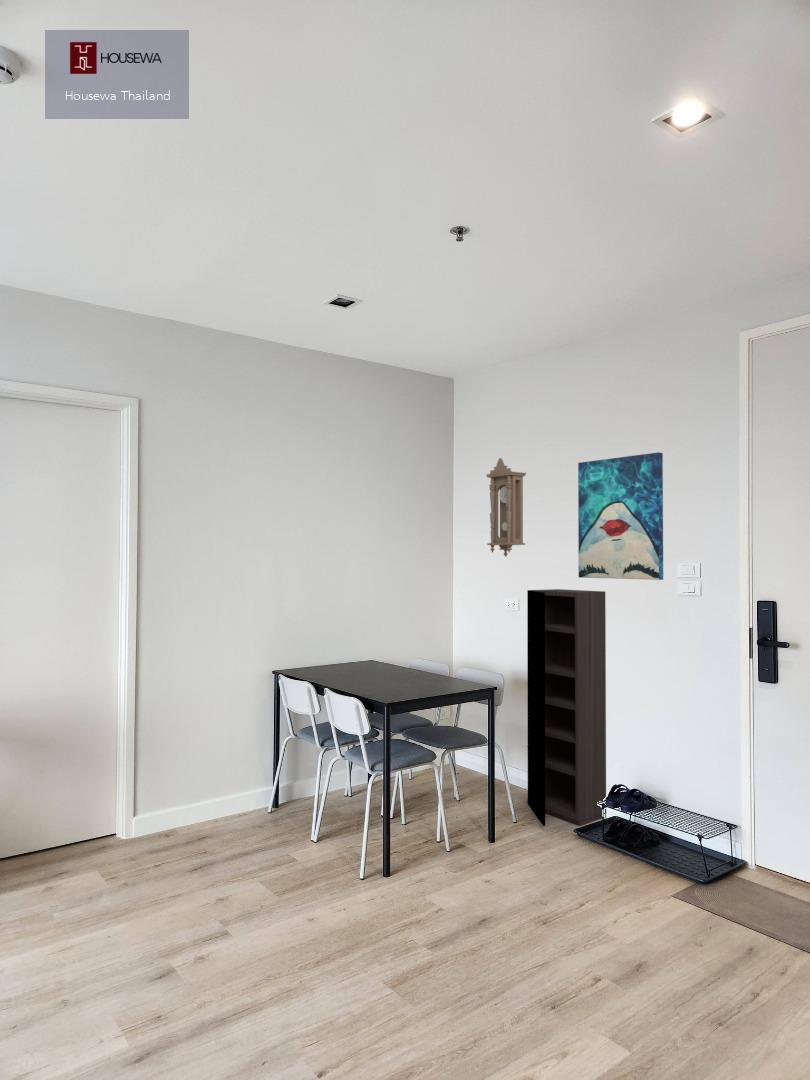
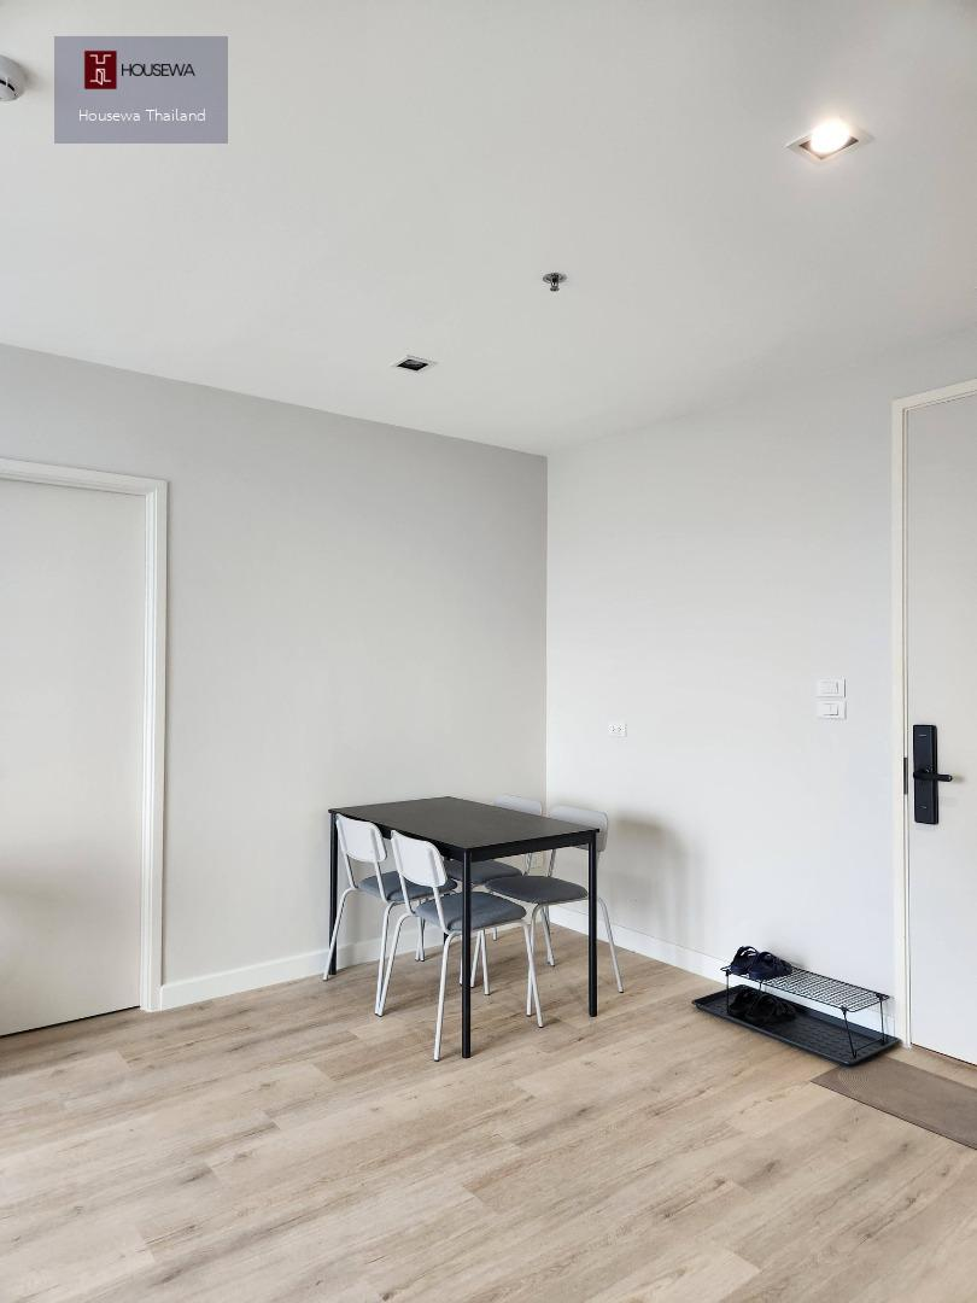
- wall art [577,451,664,581]
- pendulum clock [486,457,527,558]
- cabinet [526,588,607,827]
